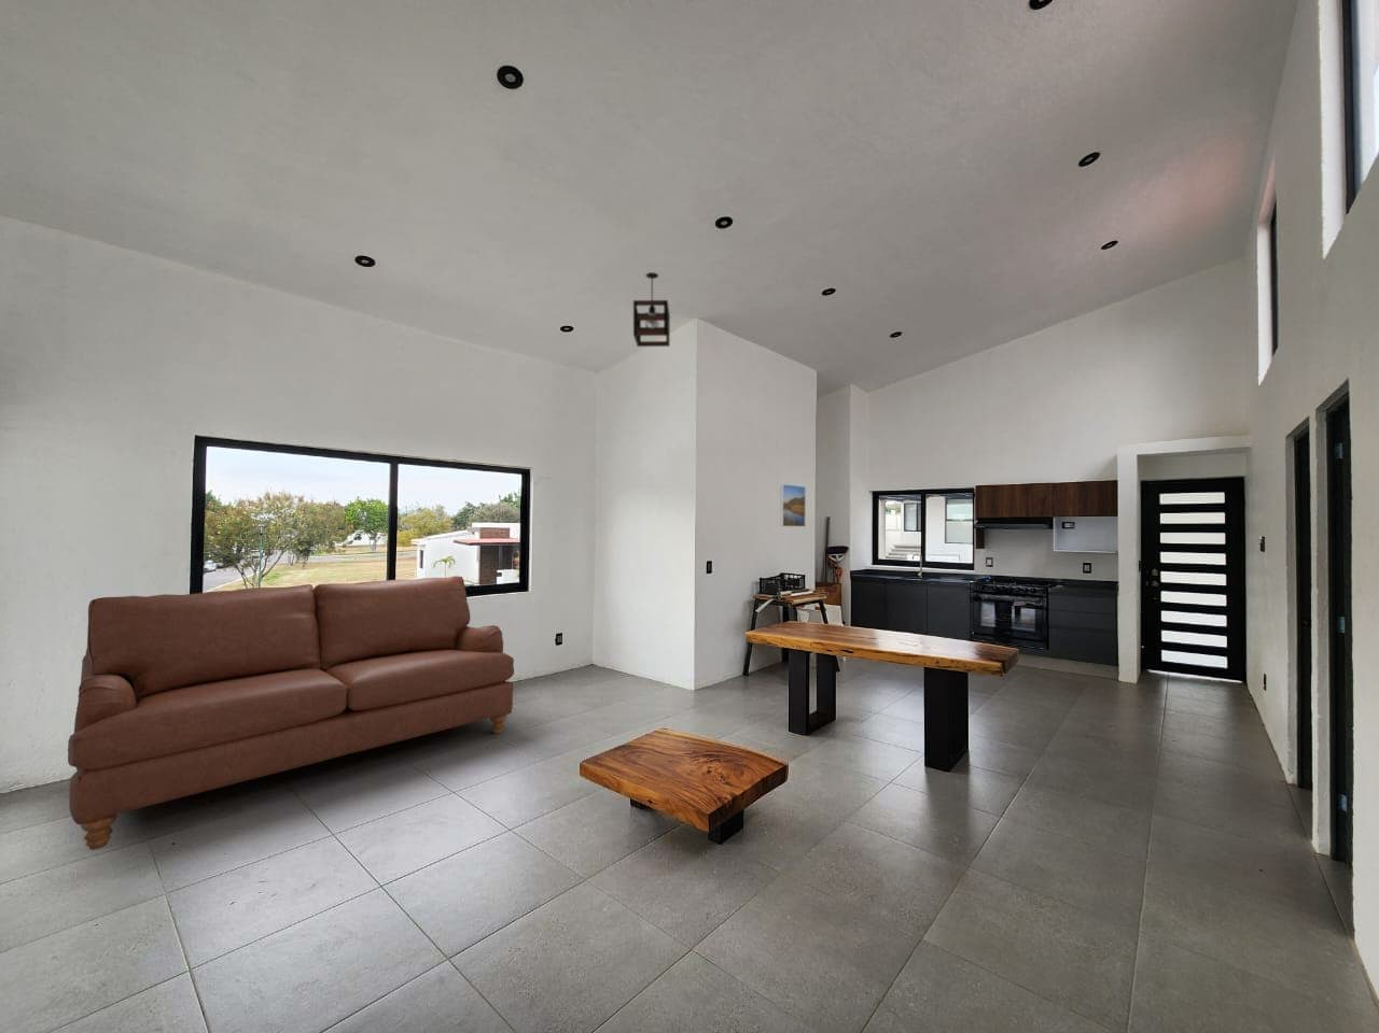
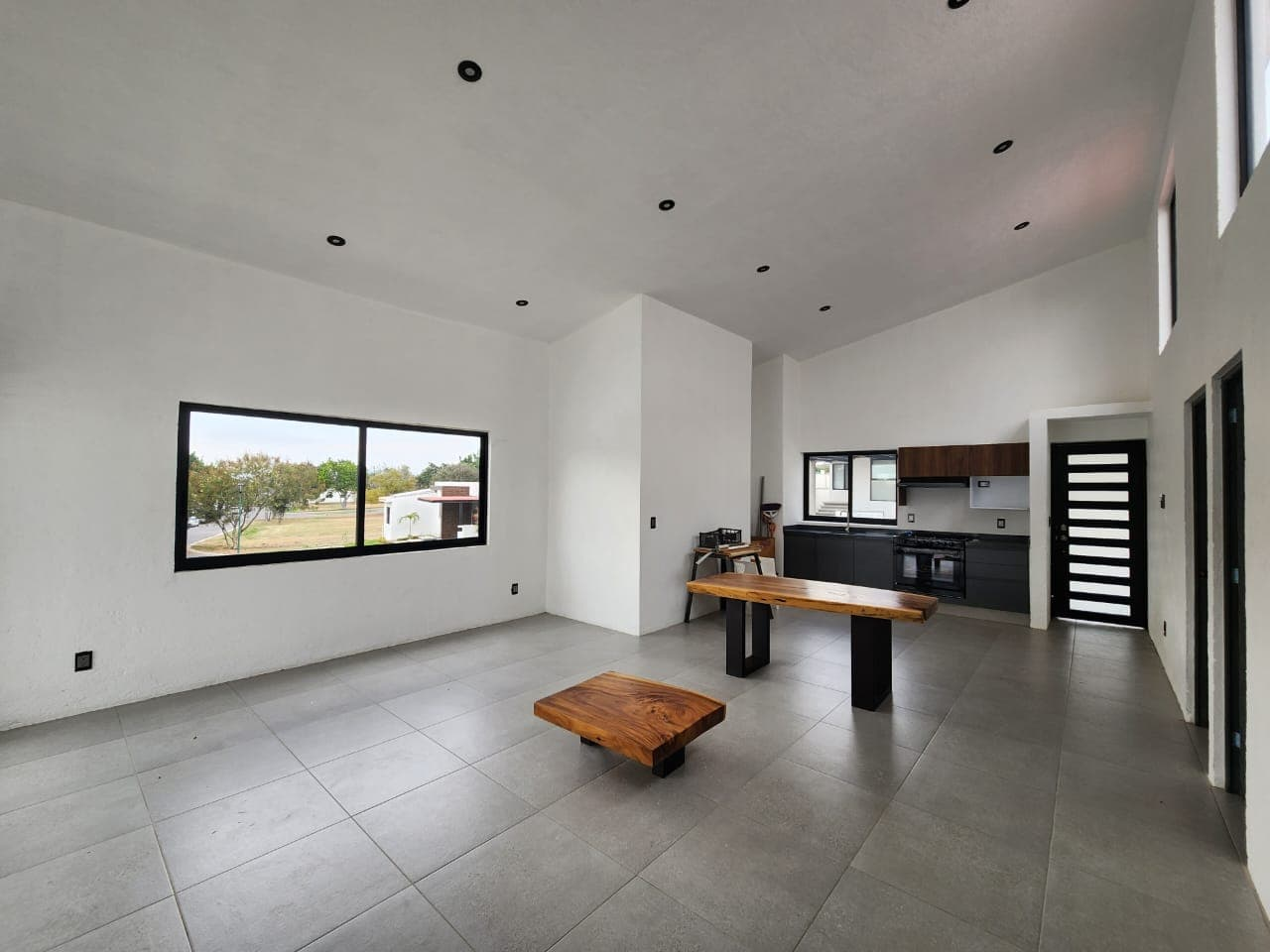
- sofa [67,575,515,851]
- pendant light [632,271,671,347]
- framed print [779,483,807,527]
